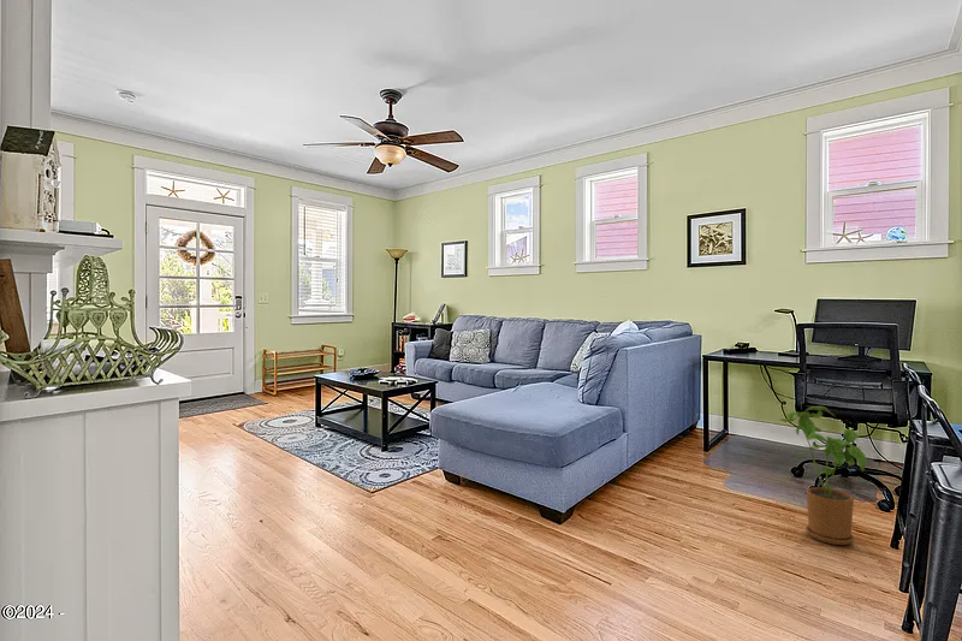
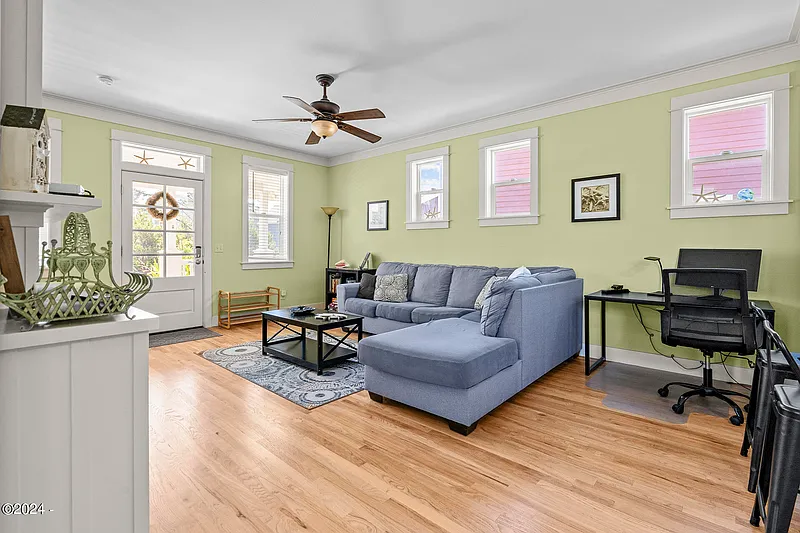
- house plant [778,405,867,546]
